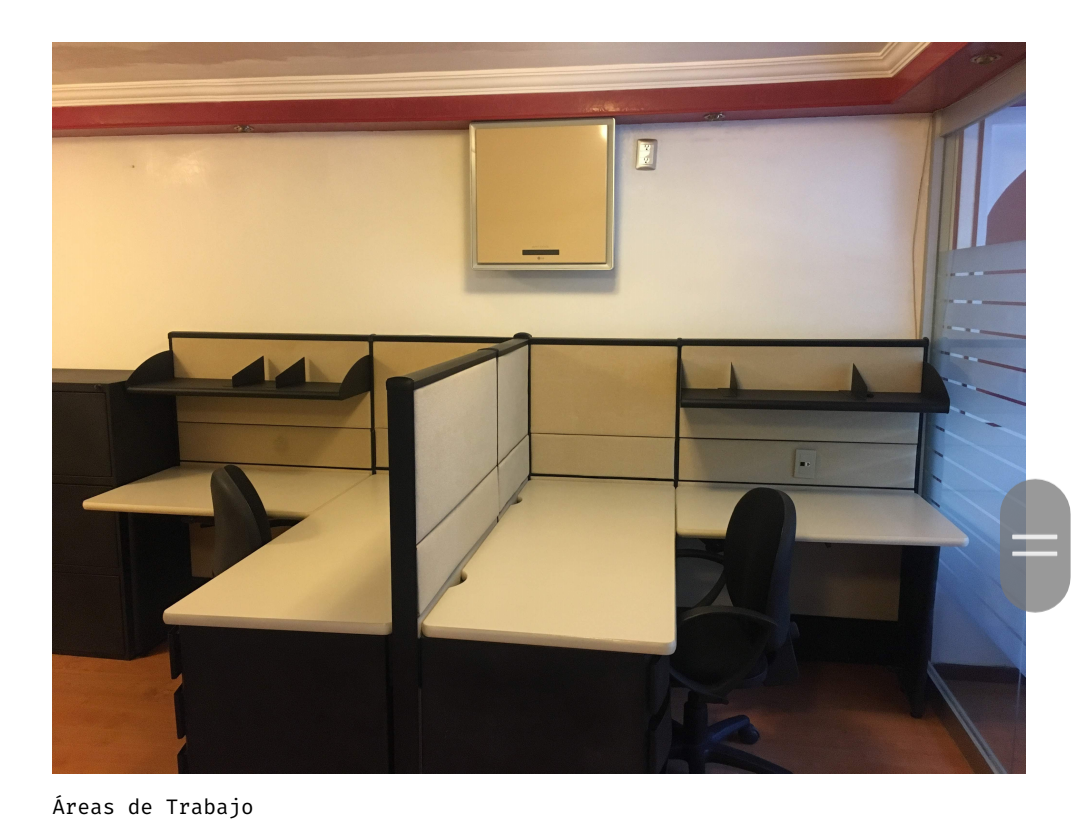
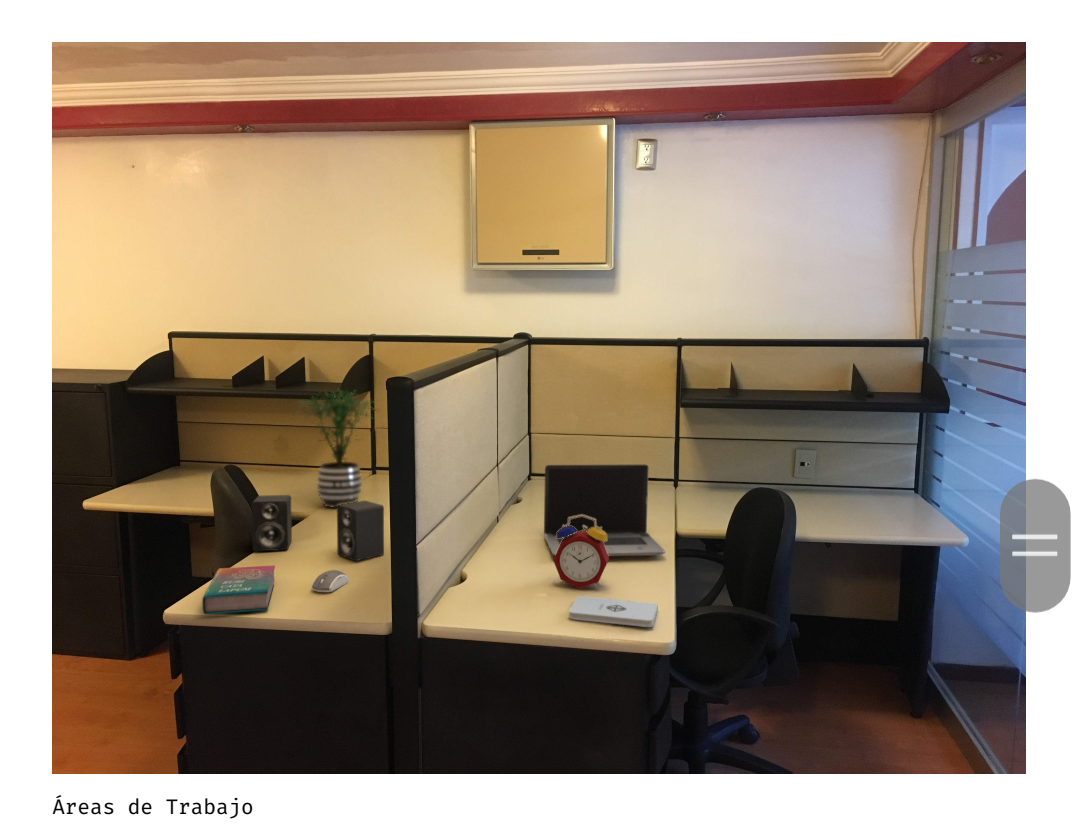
+ alarm clock [552,515,610,589]
+ potted plant [289,388,379,509]
+ computer mouse [311,569,350,593]
+ laptop computer [543,464,667,557]
+ notepad [568,595,659,628]
+ book [201,564,276,615]
+ speaker [251,494,385,562]
